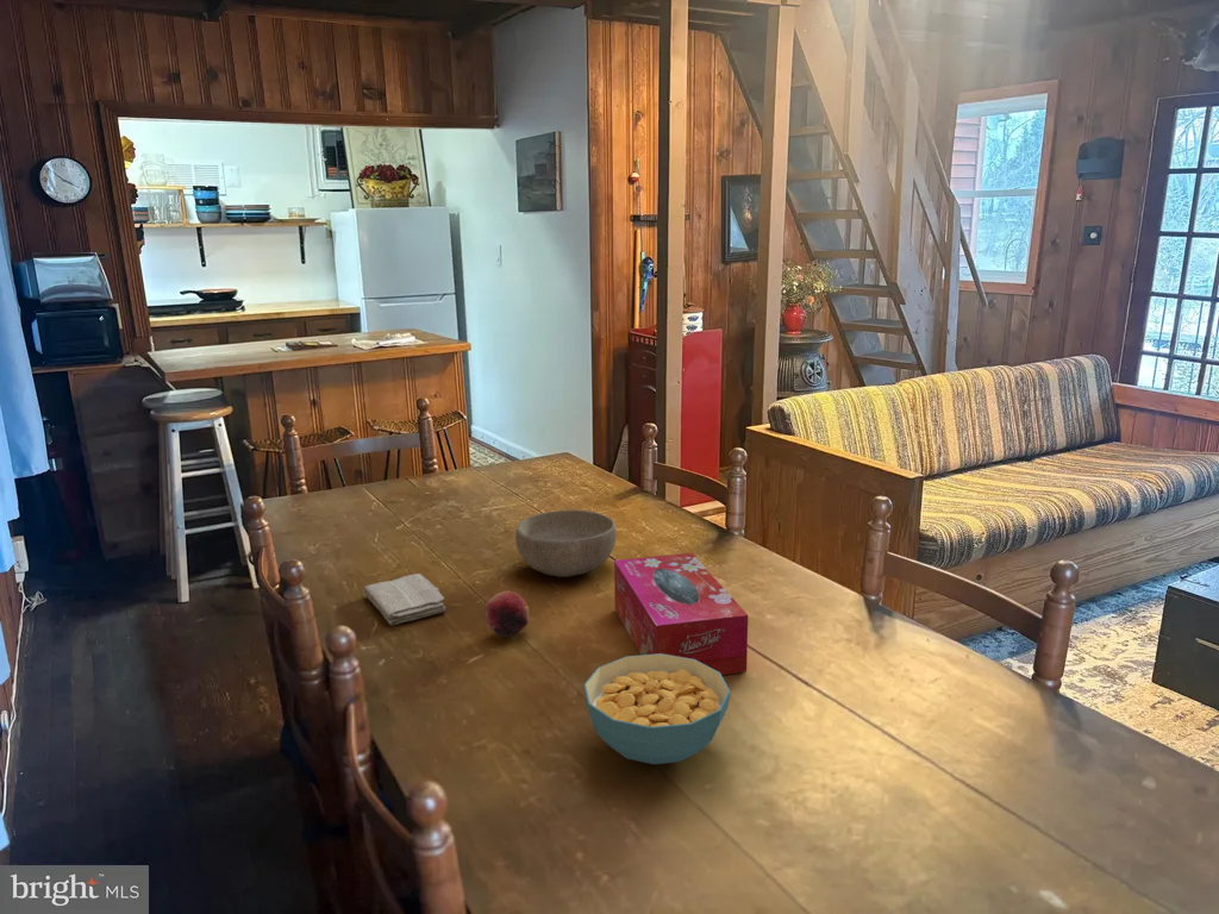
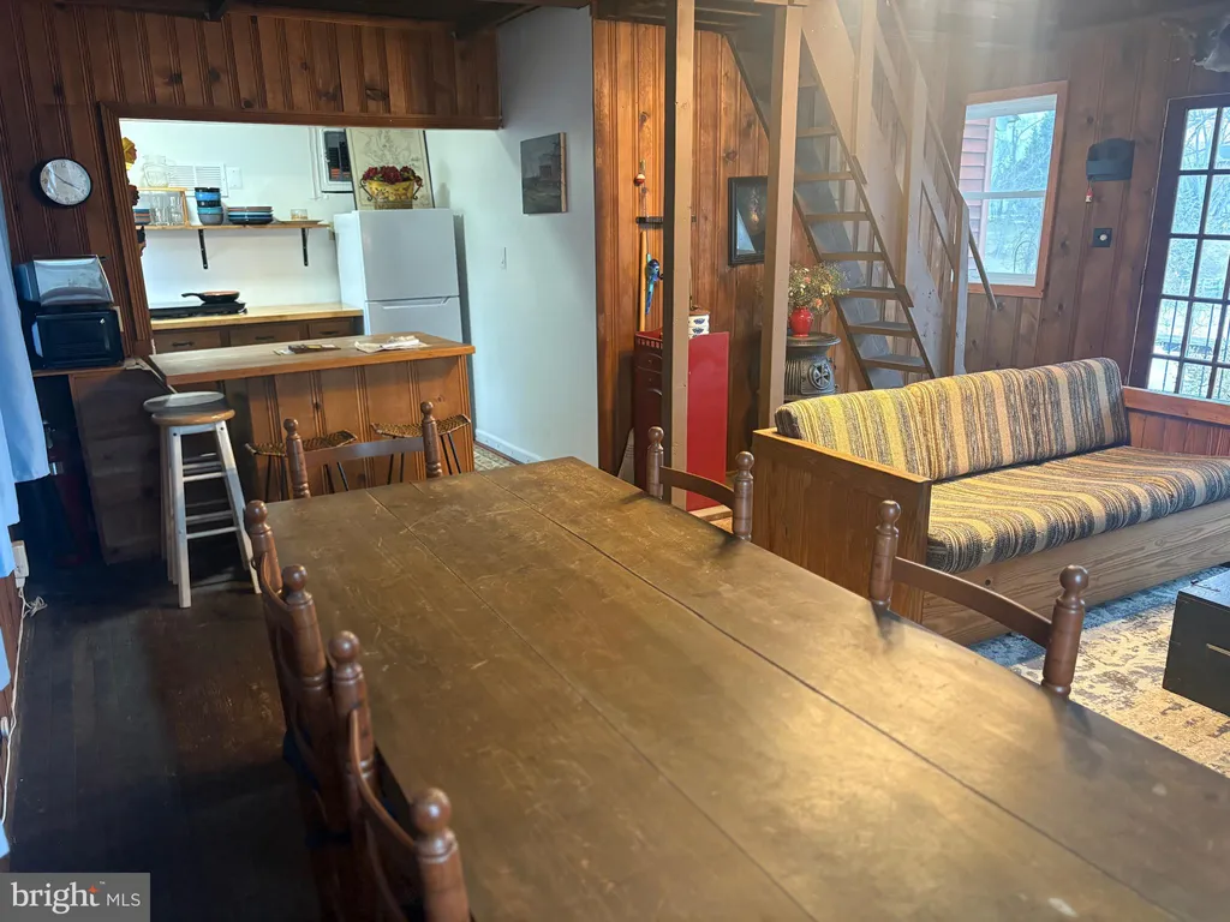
- washcloth [362,572,448,626]
- fruit [485,590,531,639]
- tissue box [613,552,749,676]
- cereal bowl [582,653,731,765]
- bowl [514,509,618,578]
